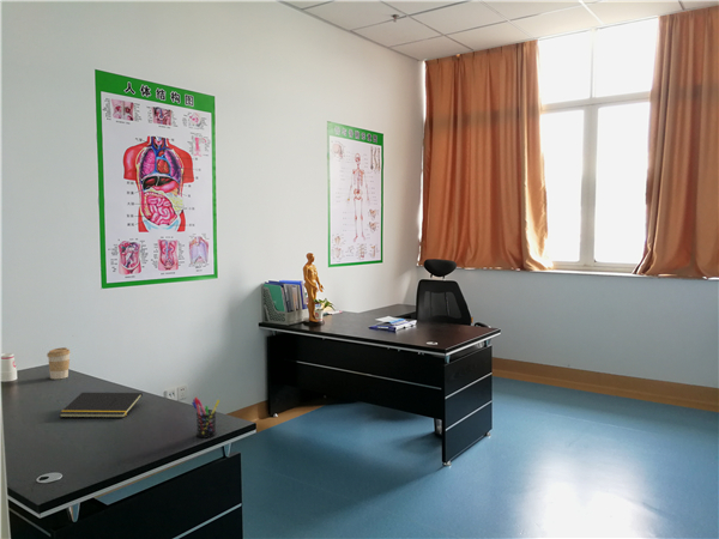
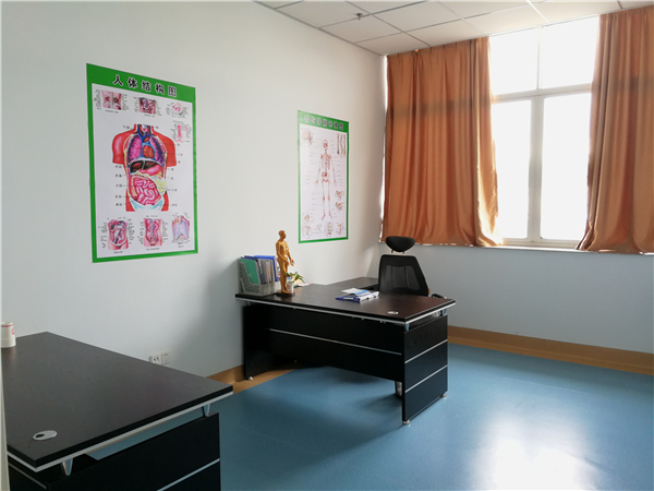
- coffee cup [46,346,71,380]
- notepad [58,392,144,419]
- pen holder [191,396,220,438]
